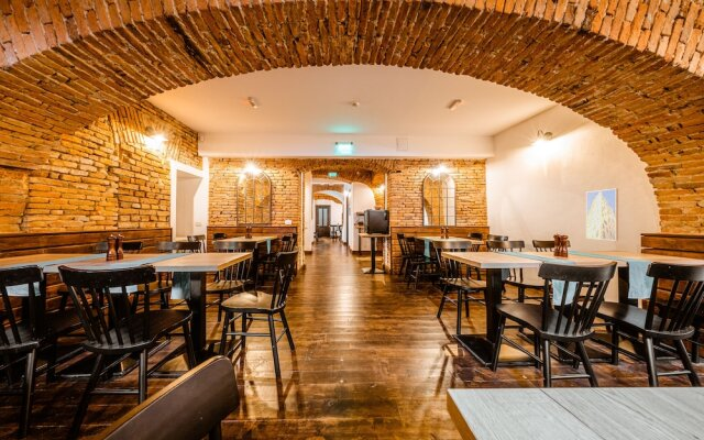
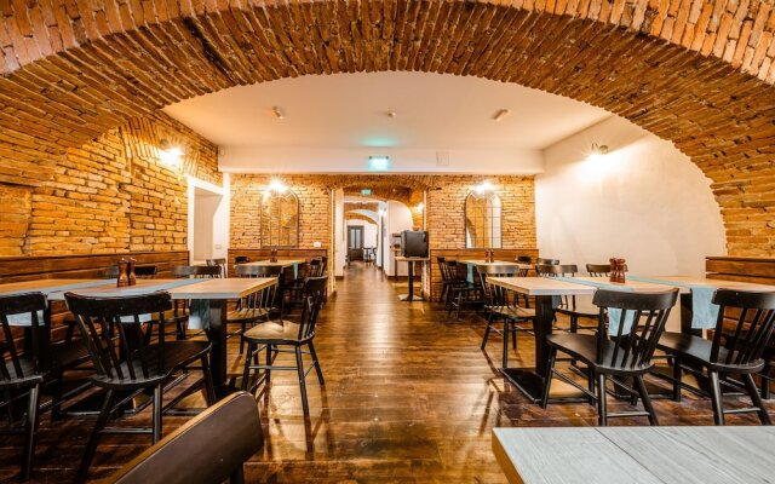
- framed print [585,188,619,241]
